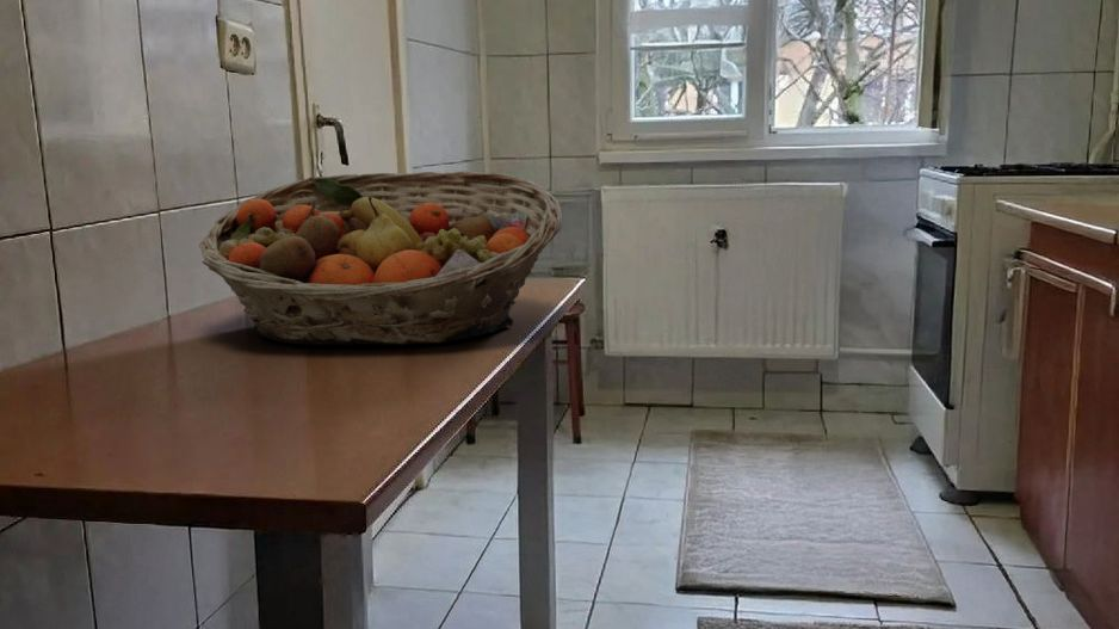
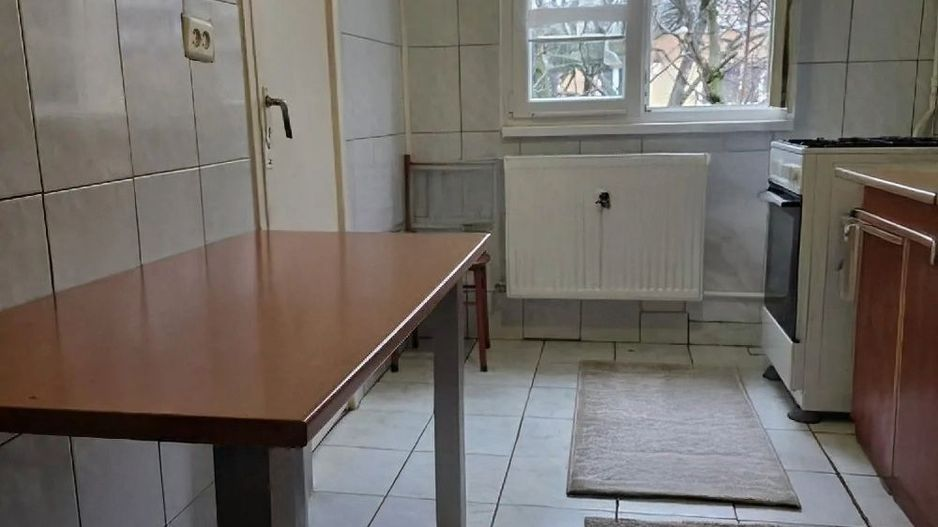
- fruit basket [198,169,563,346]
